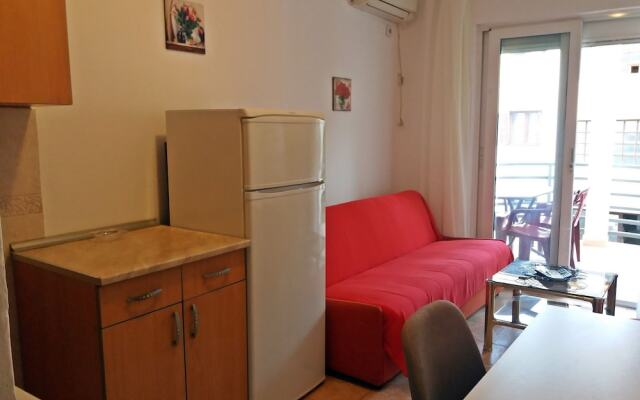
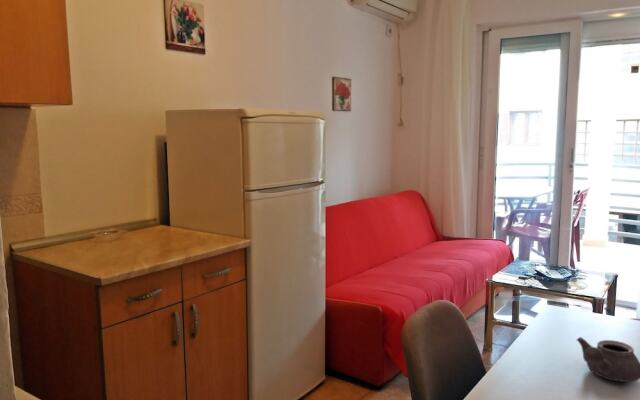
+ teapot [576,336,640,383]
